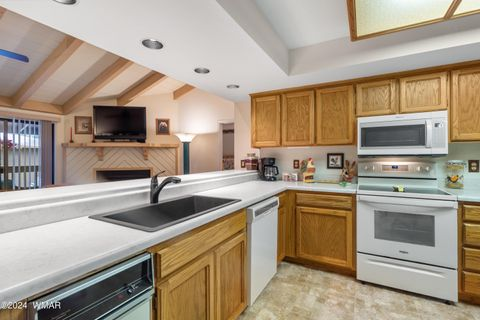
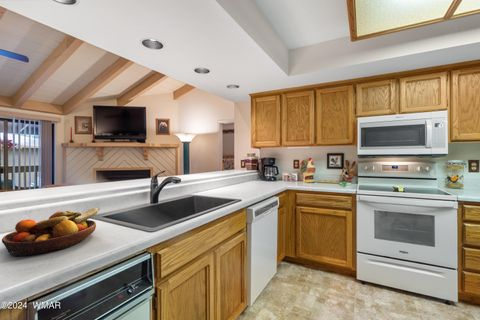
+ fruit bowl [1,206,101,257]
